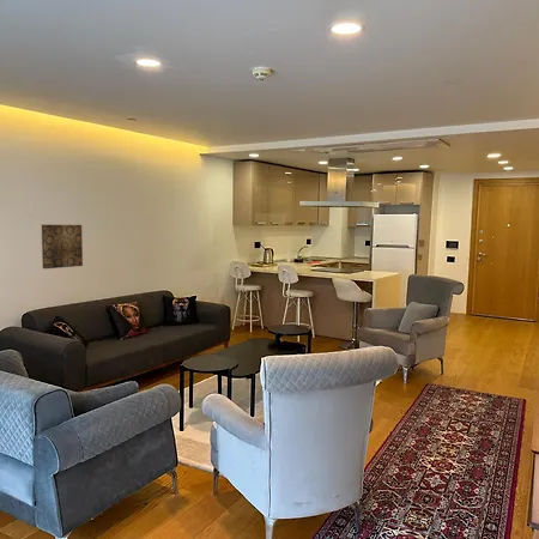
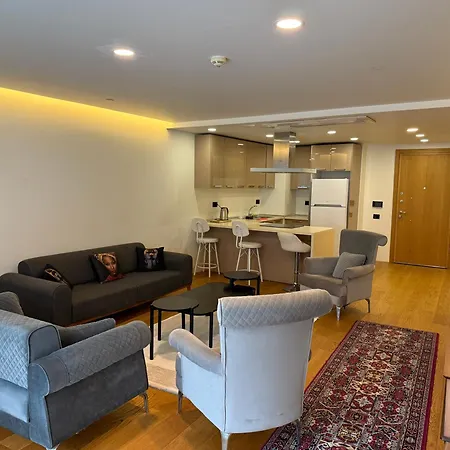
- wall art [41,224,84,270]
